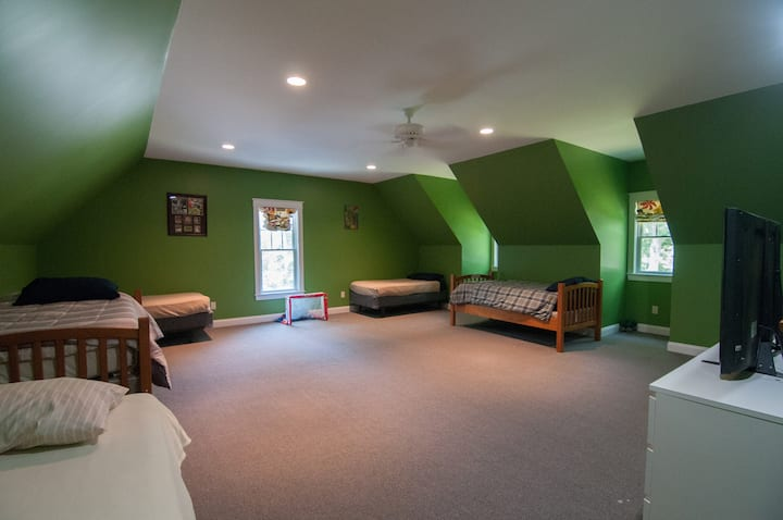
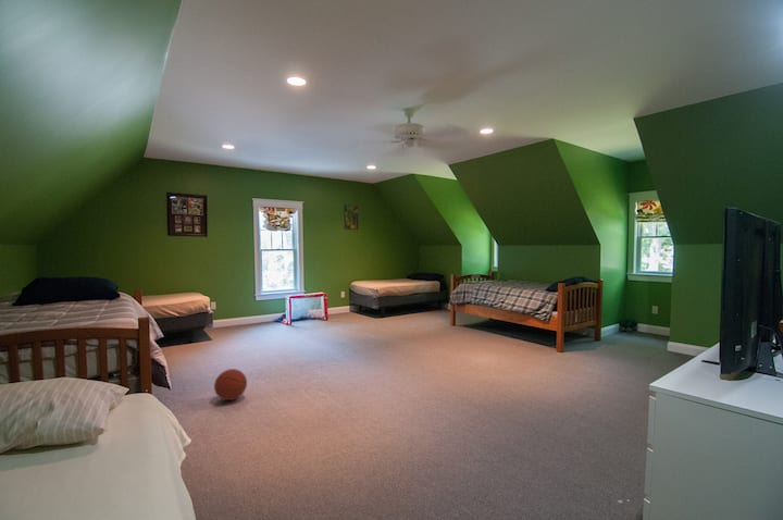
+ basketball [213,368,248,401]
